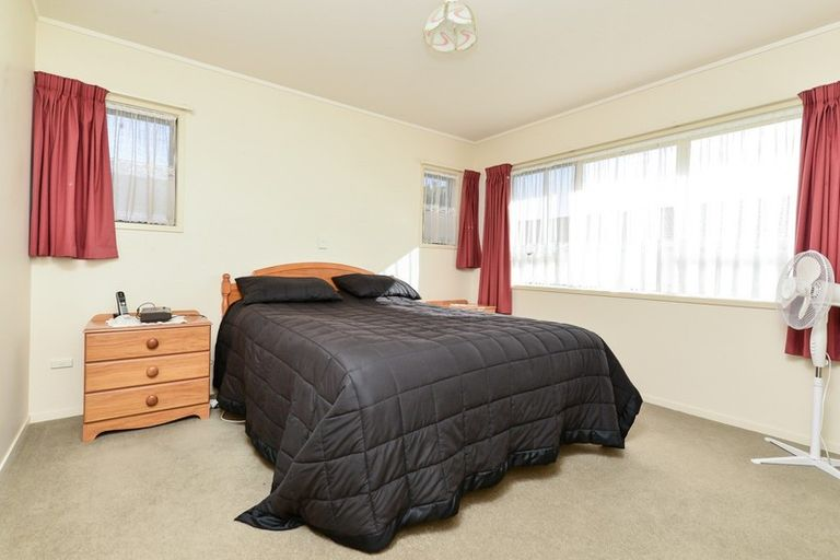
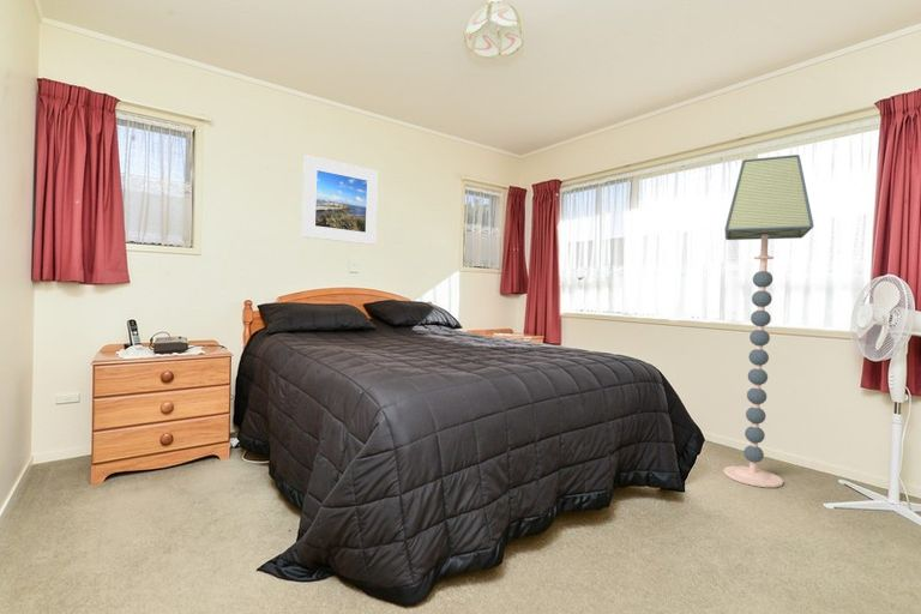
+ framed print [301,154,379,246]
+ floor lamp [722,154,814,489]
